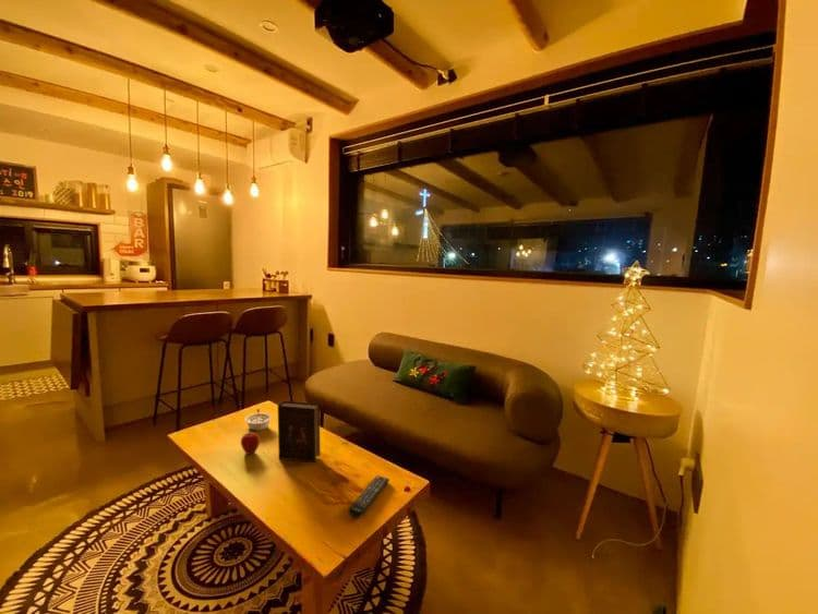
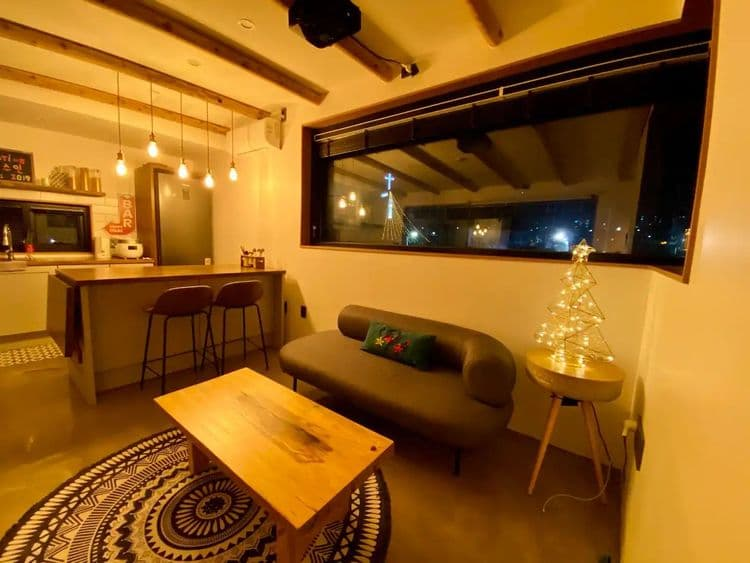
- fruit [240,430,261,456]
- legume [244,408,273,432]
- bible [277,400,321,463]
- remote control [347,474,390,519]
